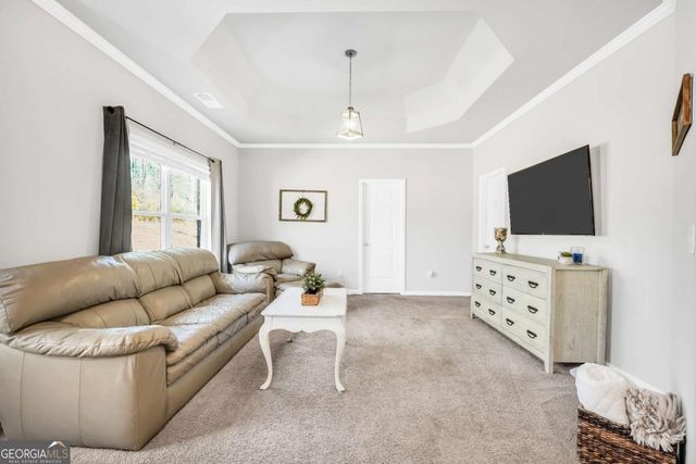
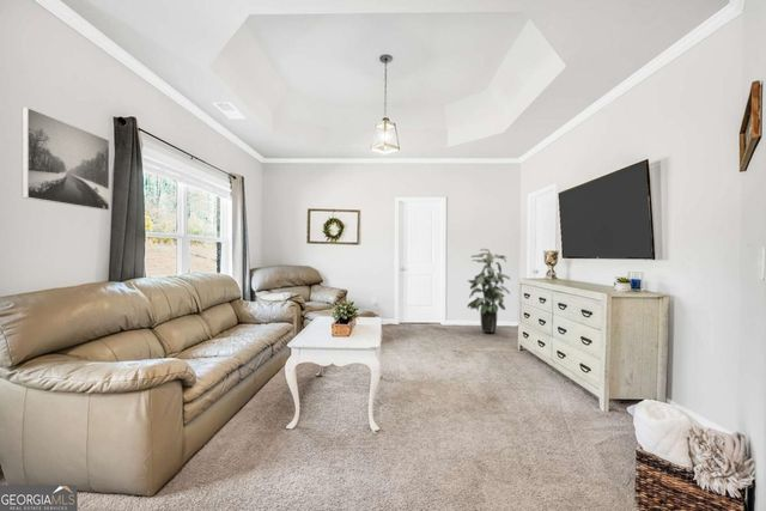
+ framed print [22,107,110,212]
+ indoor plant [467,248,511,334]
